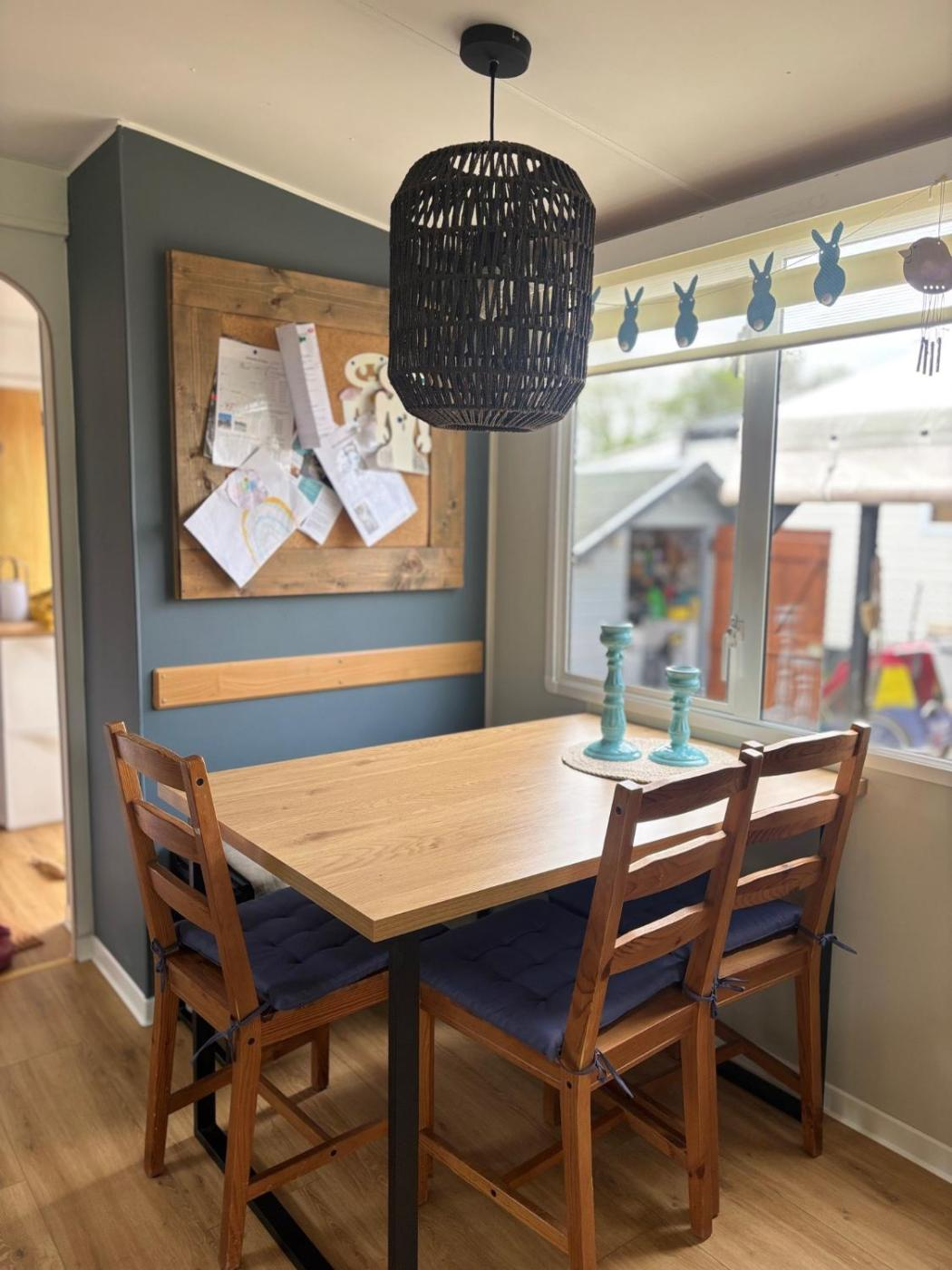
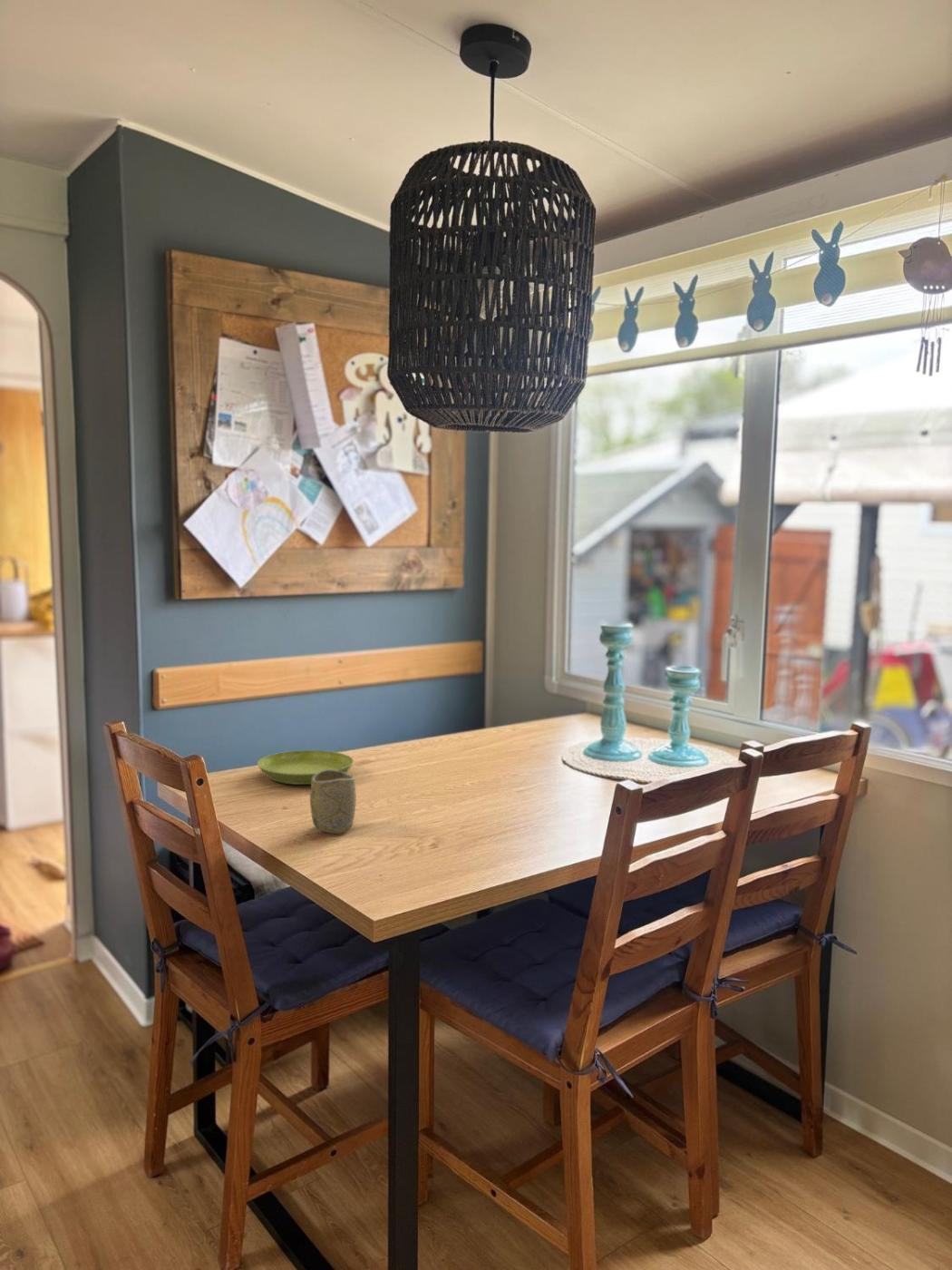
+ cup [309,770,357,835]
+ saucer [257,749,355,786]
